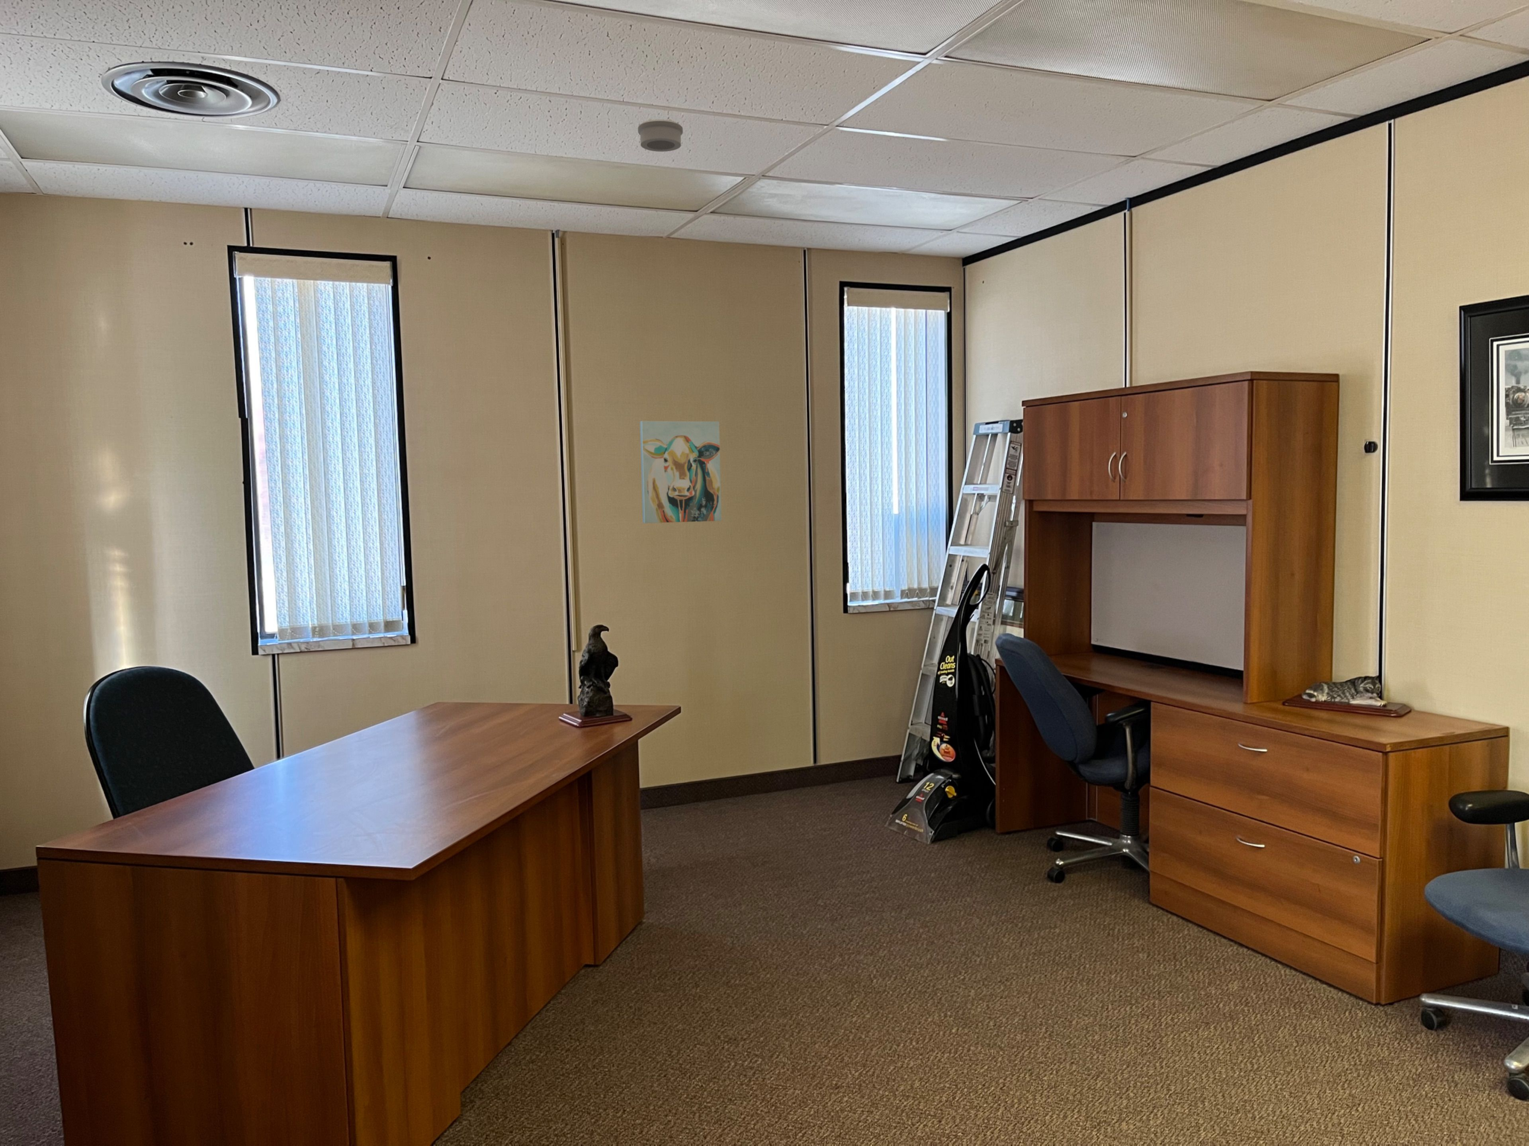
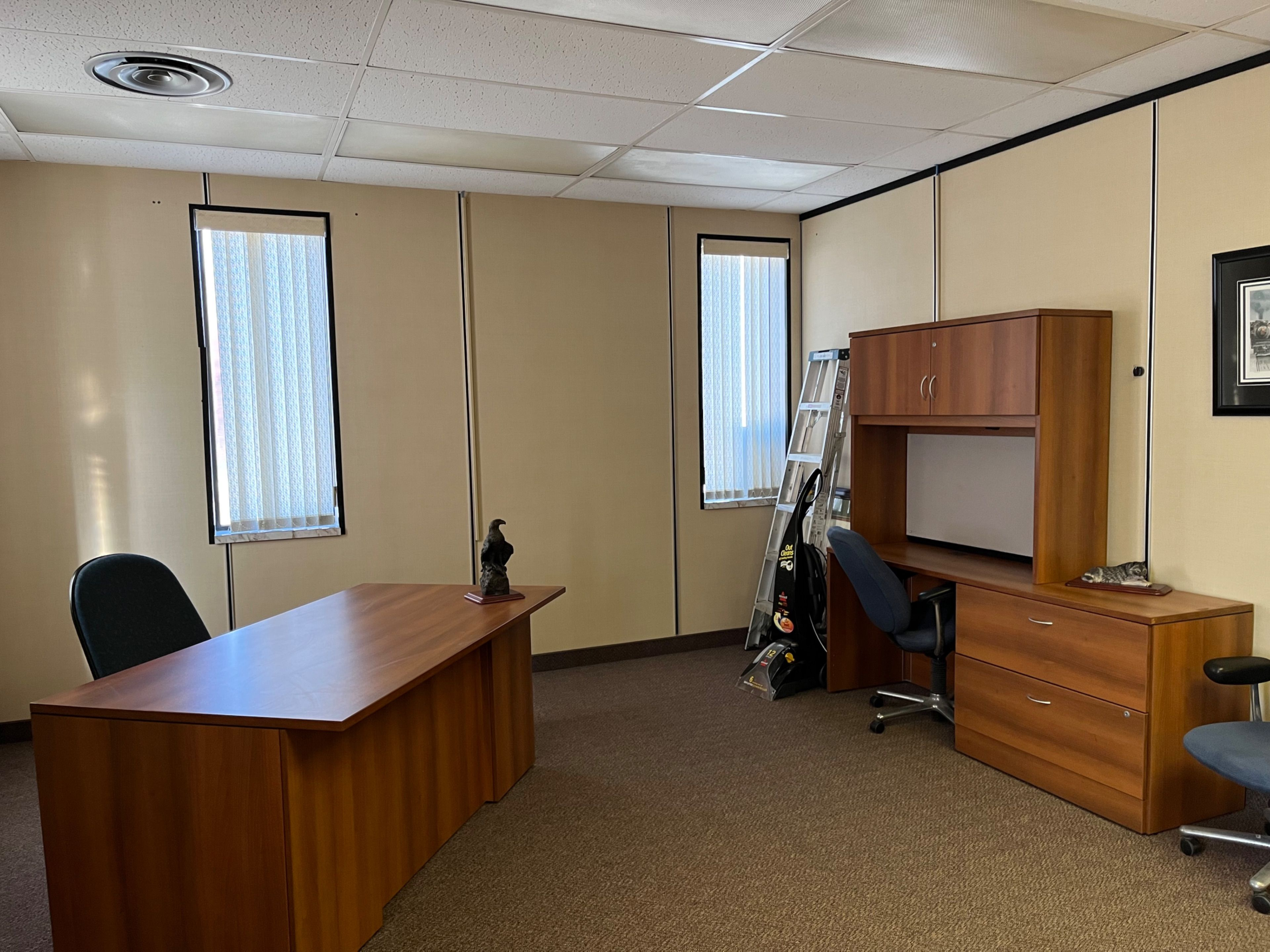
- wall art [639,420,722,524]
- smoke detector [637,118,684,152]
